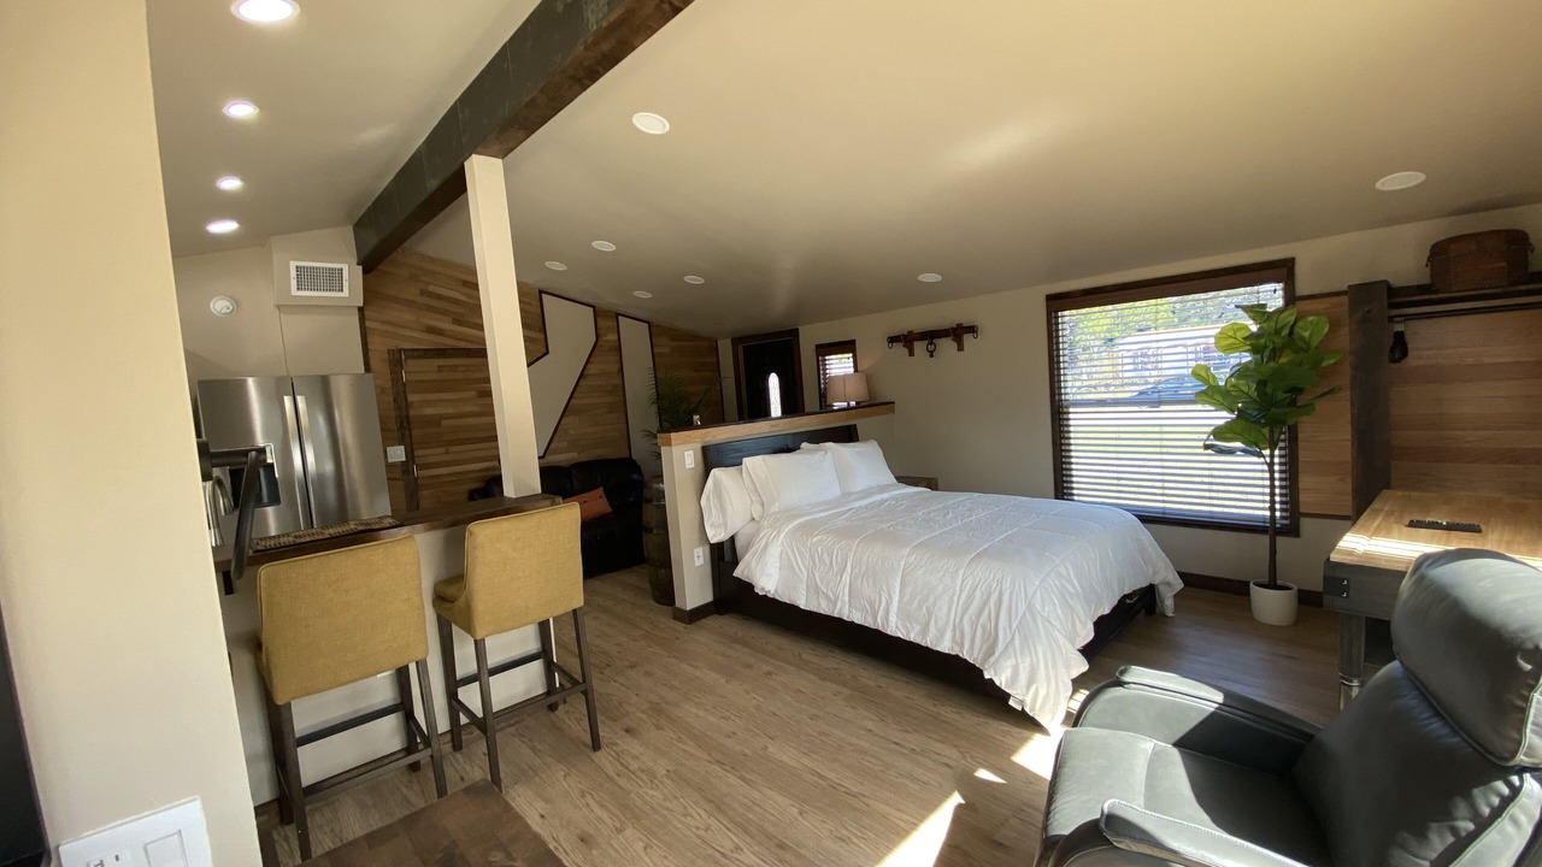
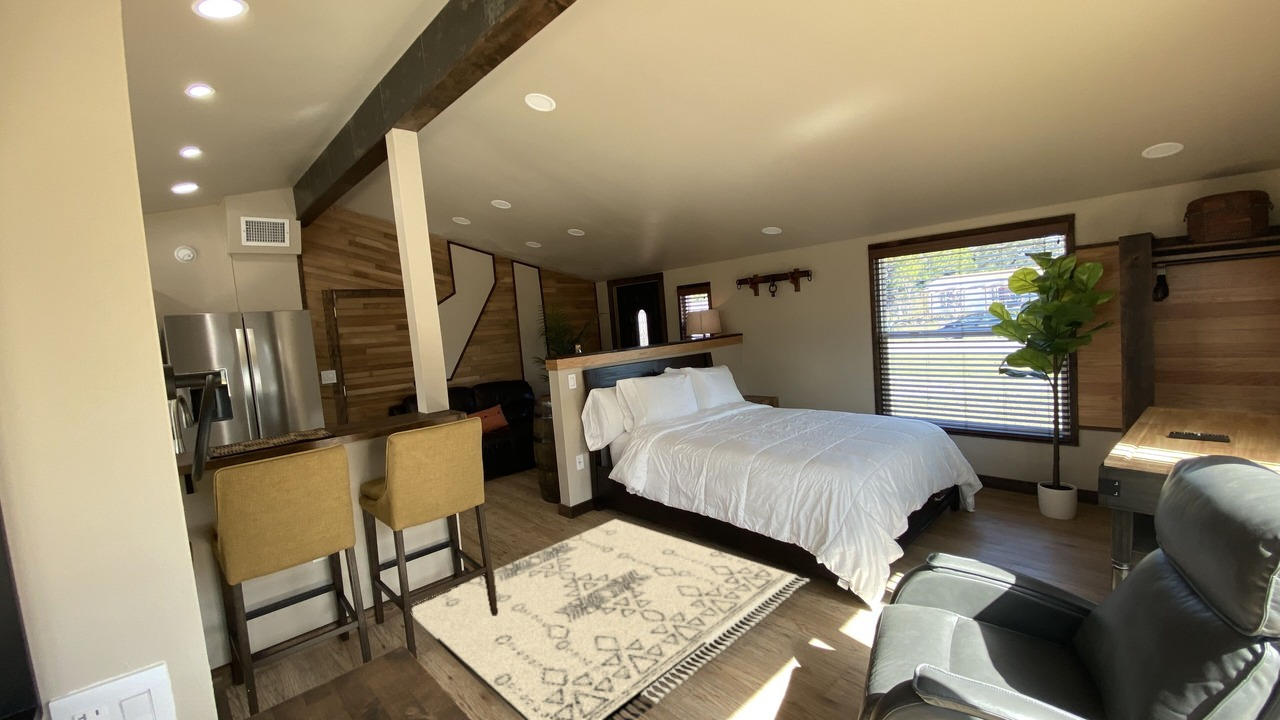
+ rug [411,518,811,720]
